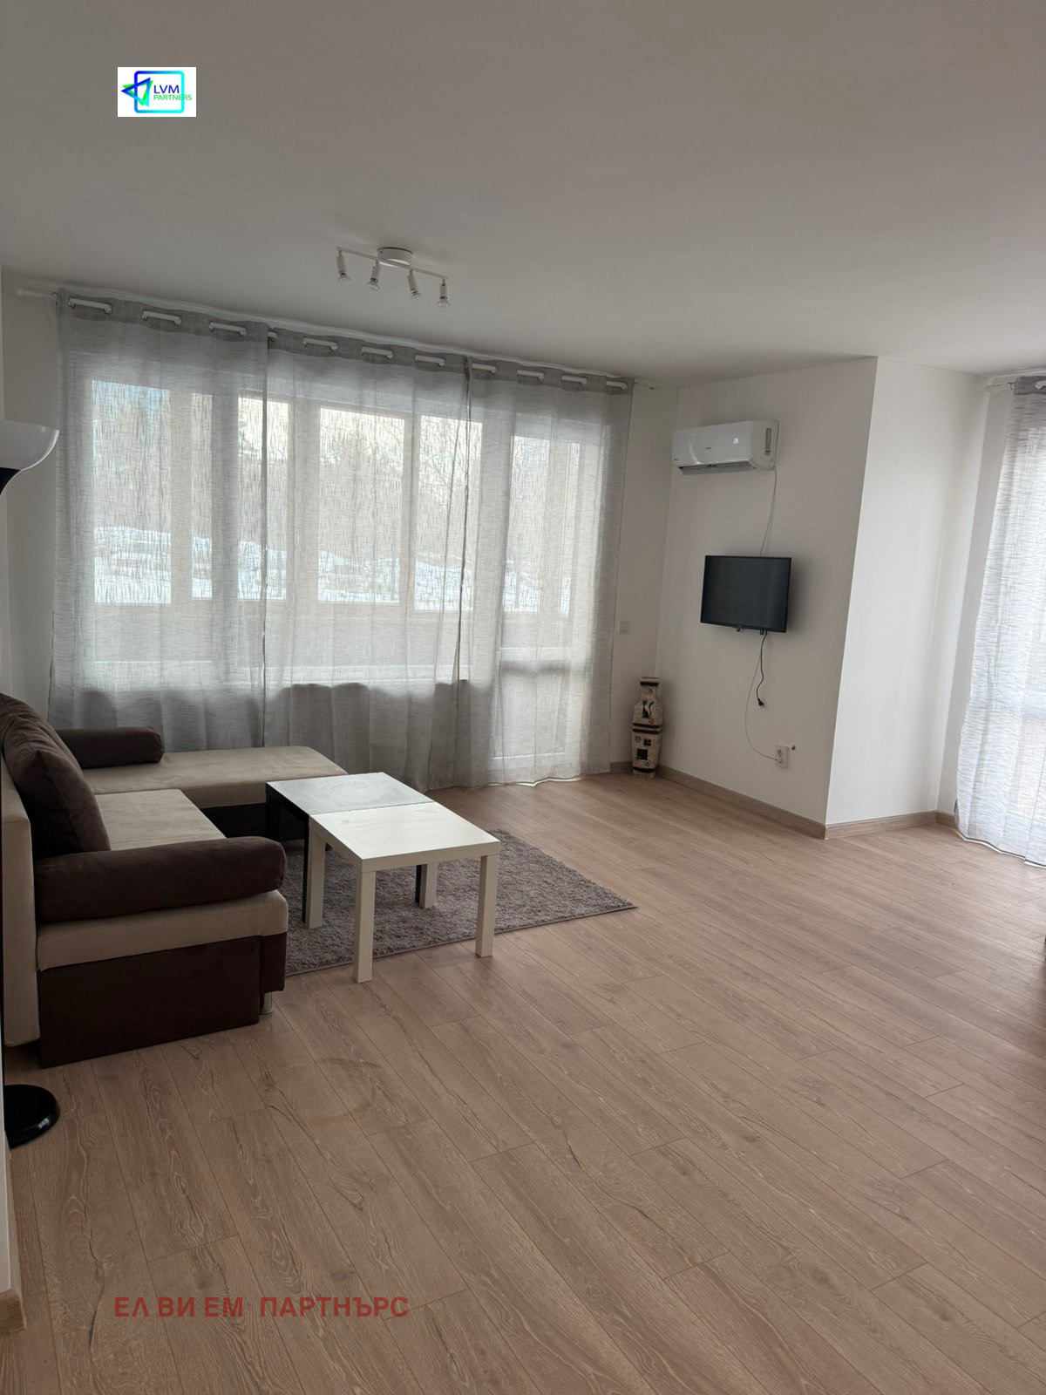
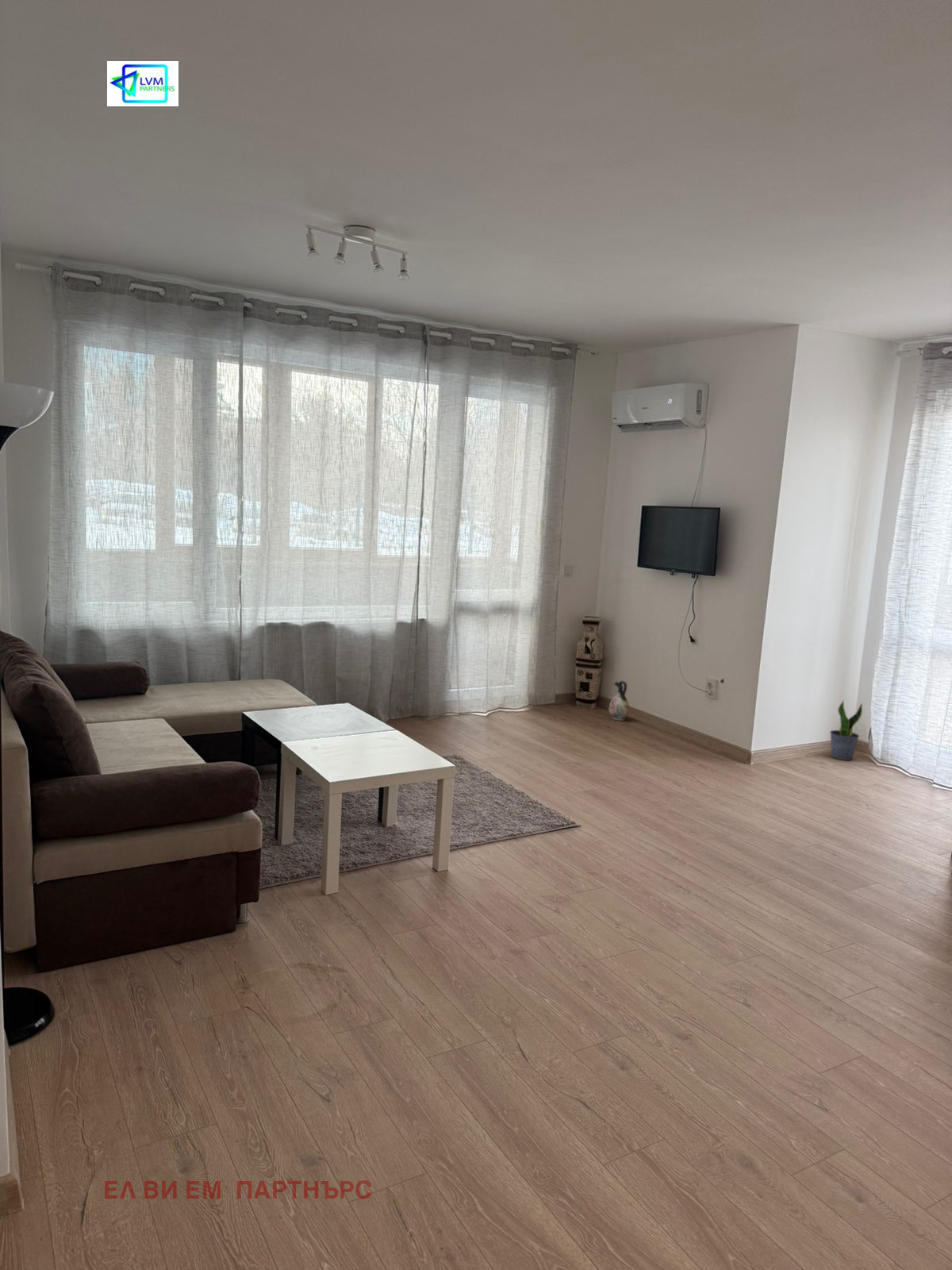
+ potted plant [829,699,863,761]
+ ceramic jug [608,680,631,722]
